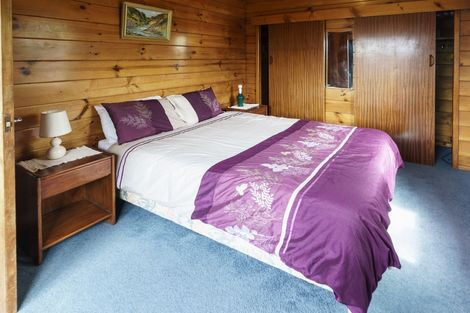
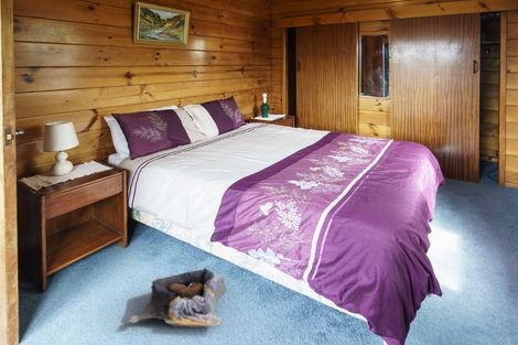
+ bag [127,267,228,327]
